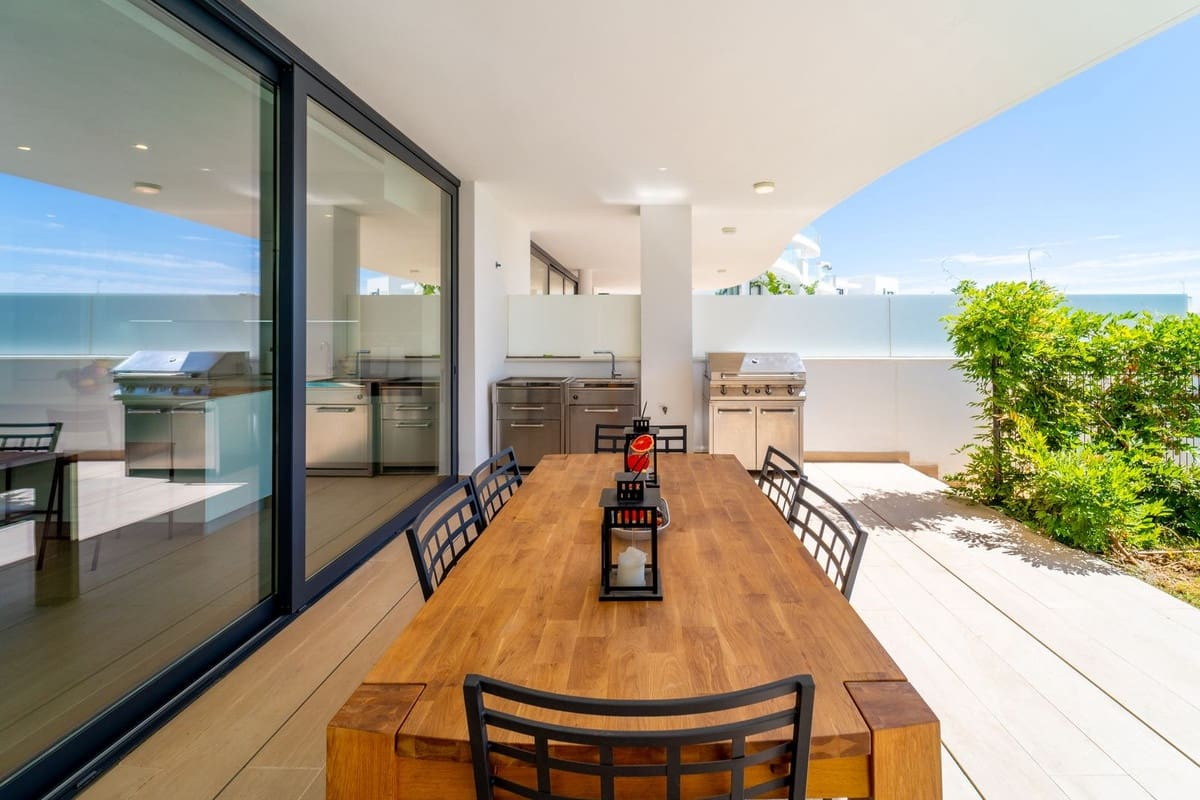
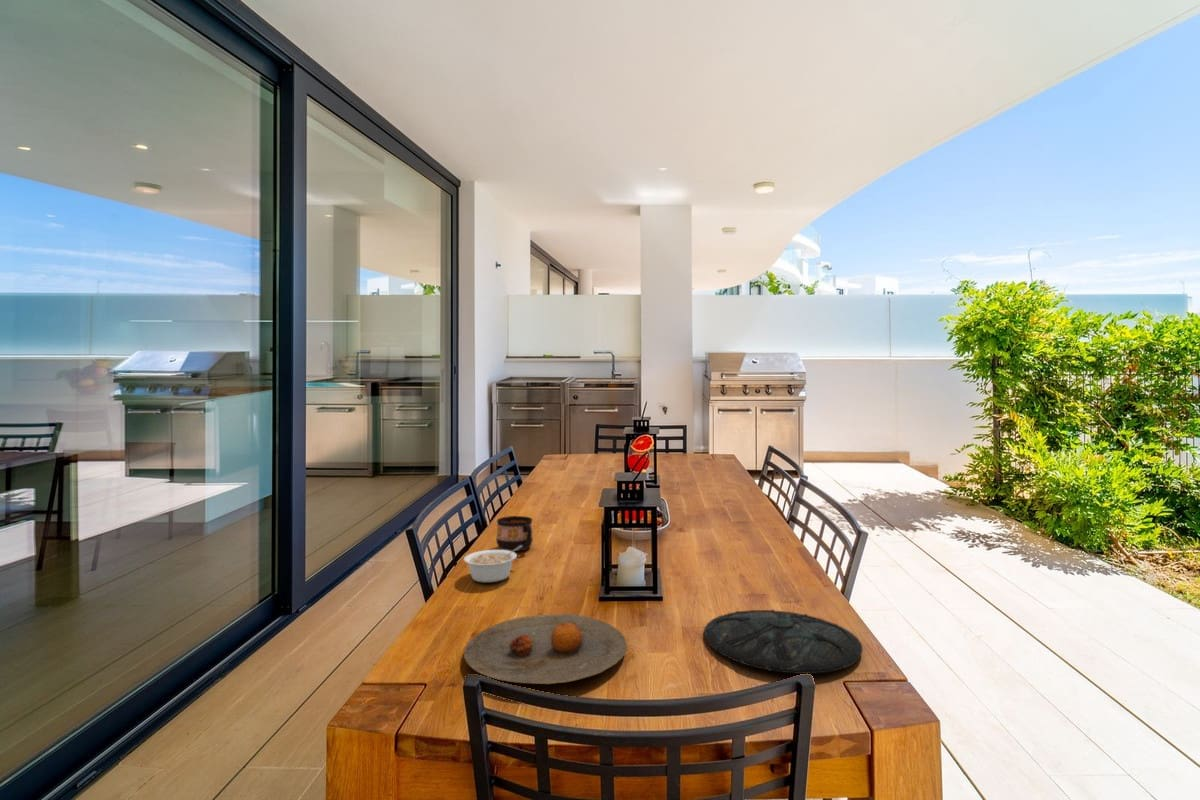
+ plate [703,609,864,675]
+ legume [463,545,522,583]
+ plate [463,613,628,685]
+ cup [495,515,534,552]
